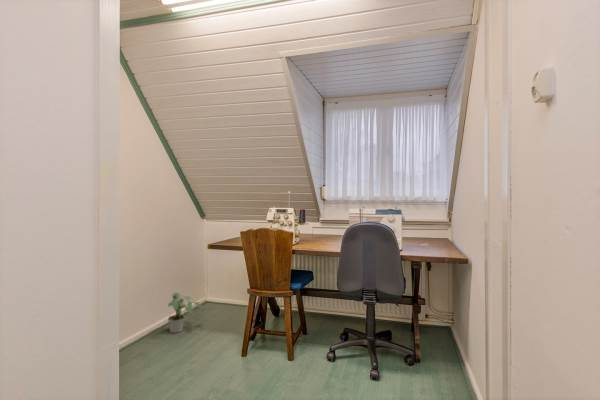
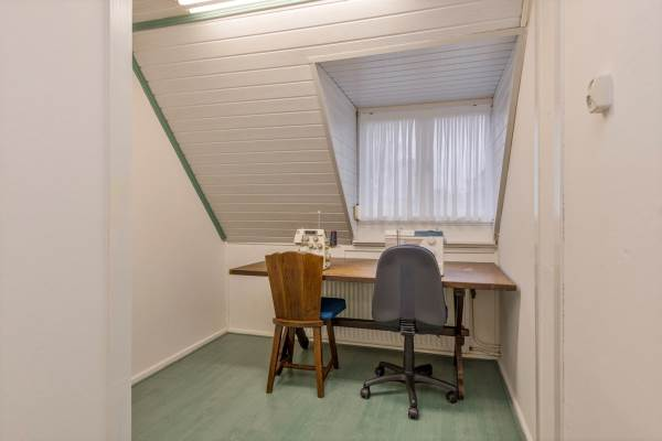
- potted plant [167,292,204,334]
